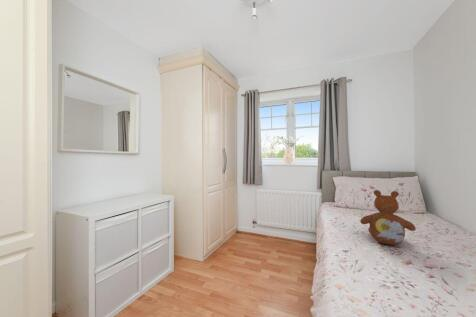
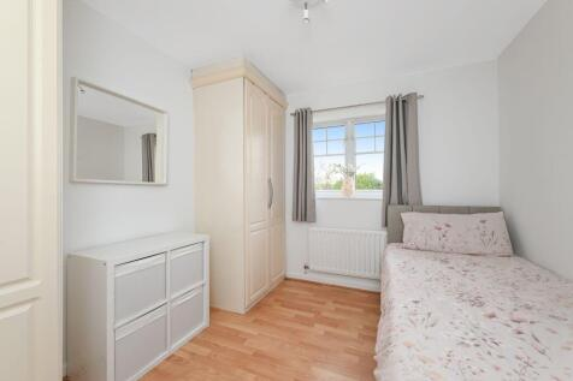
- teddy bear [359,189,417,246]
